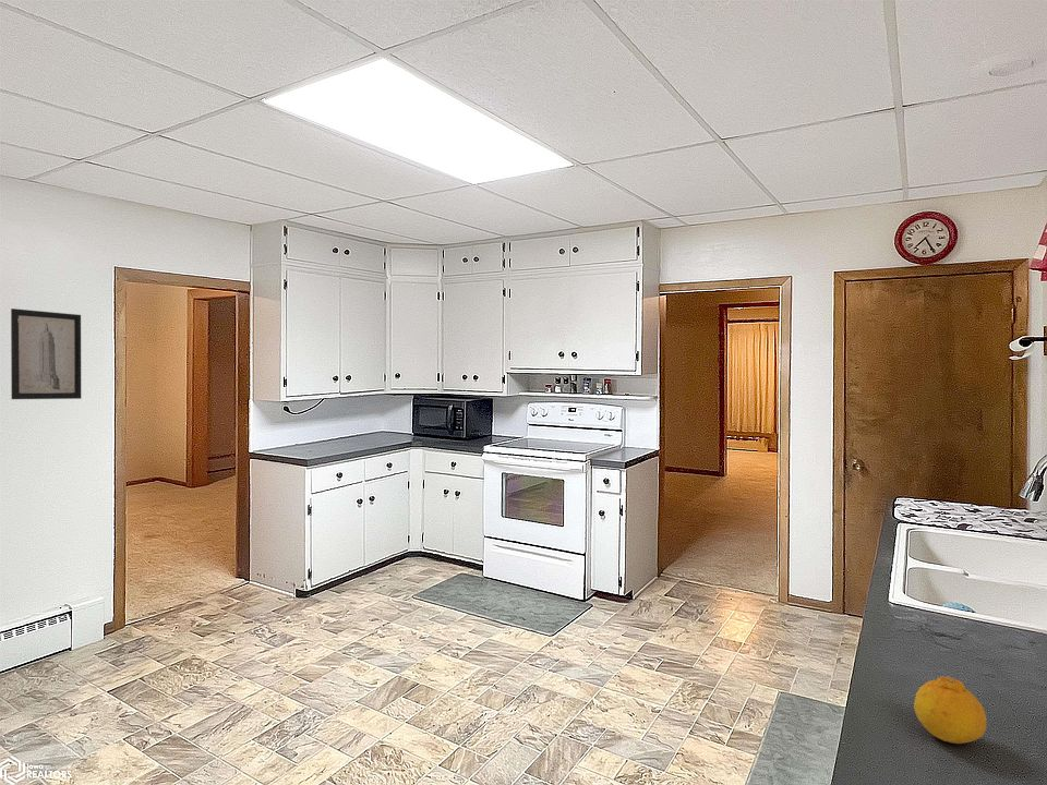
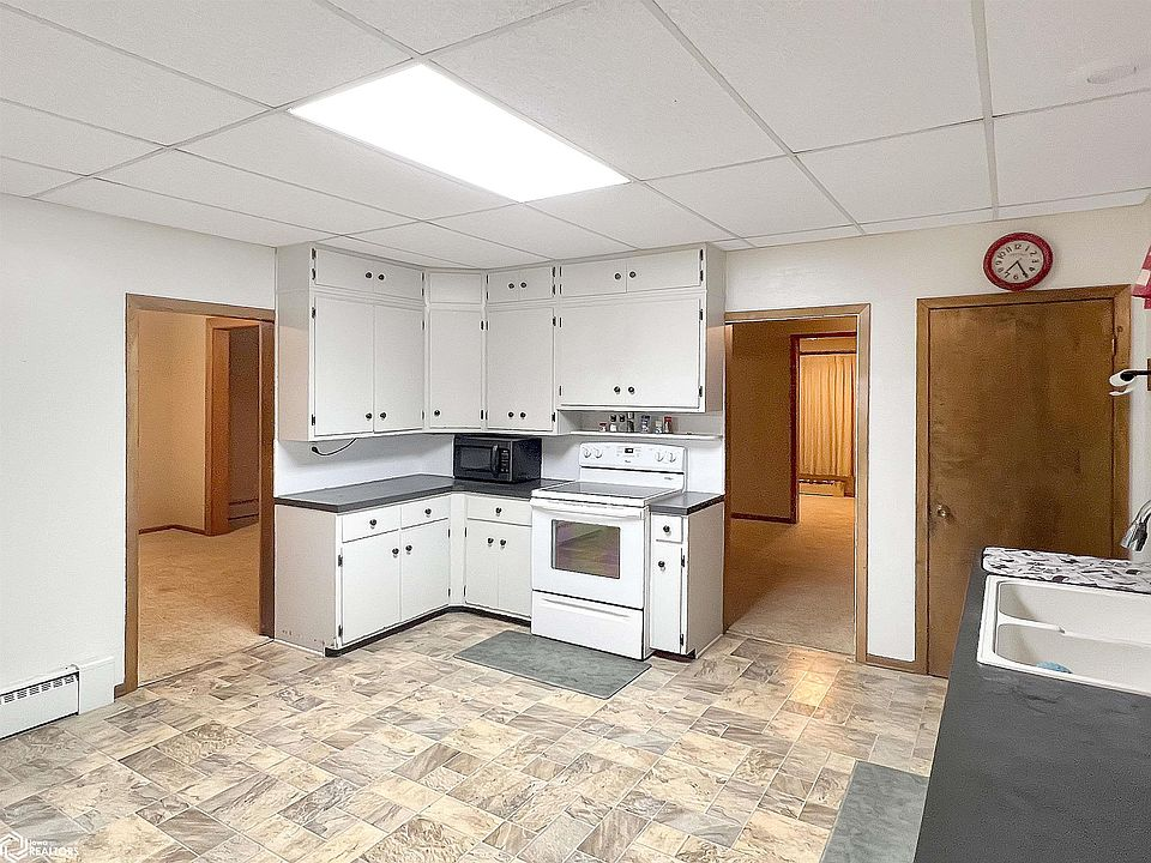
- wall art [10,307,82,400]
- fruit [913,675,987,745]
